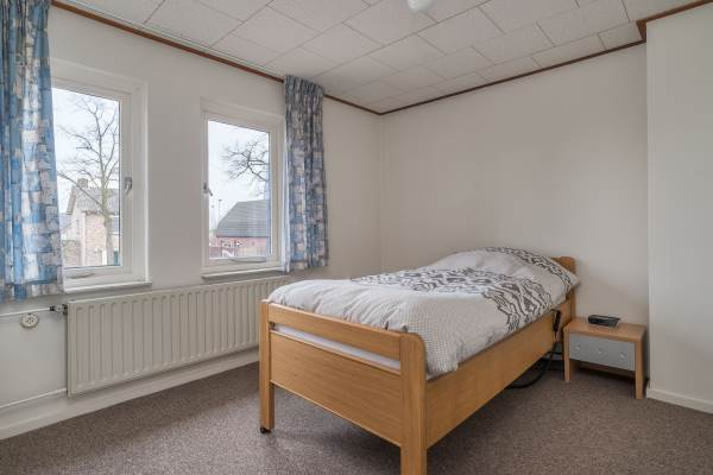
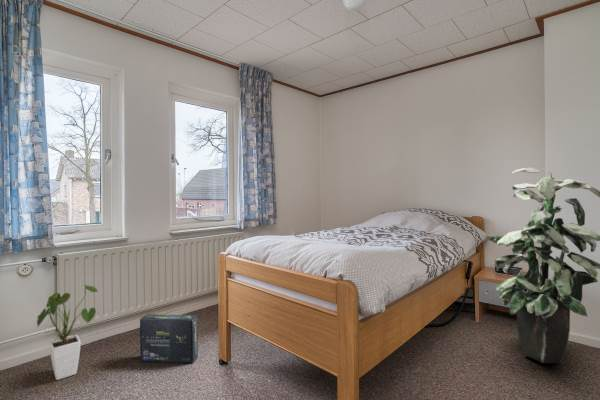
+ indoor plant [484,167,600,364]
+ house plant [36,284,99,381]
+ box [139,313,199,364]
